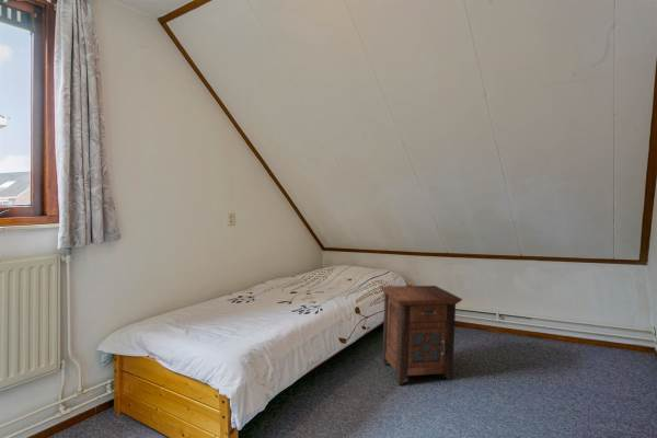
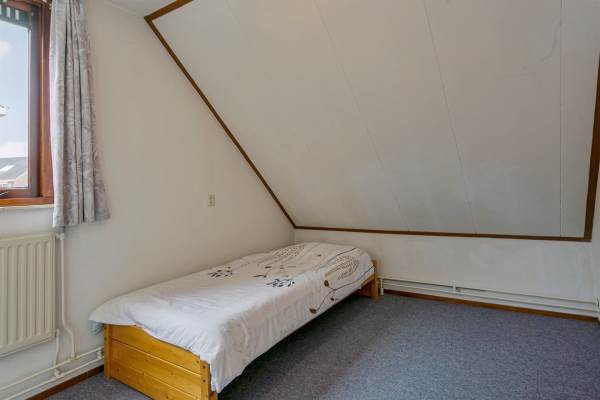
- nightstand [379,285,463,387]
